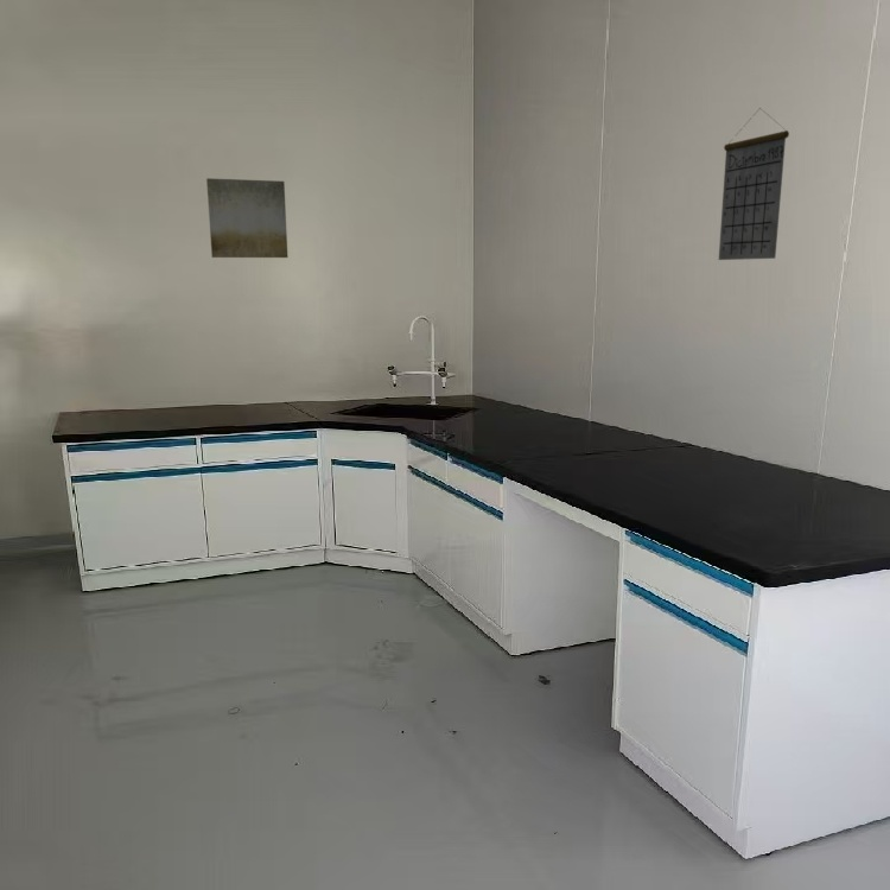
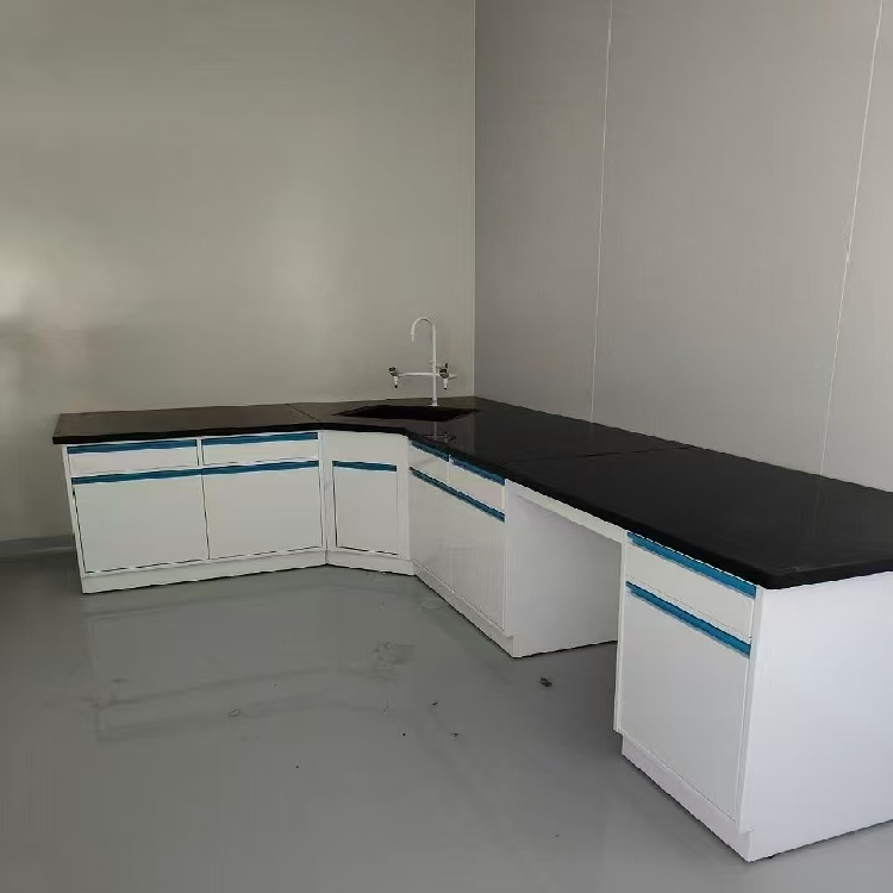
- wall art [205,177,288,259]
- calendar [718,108,790,261]
